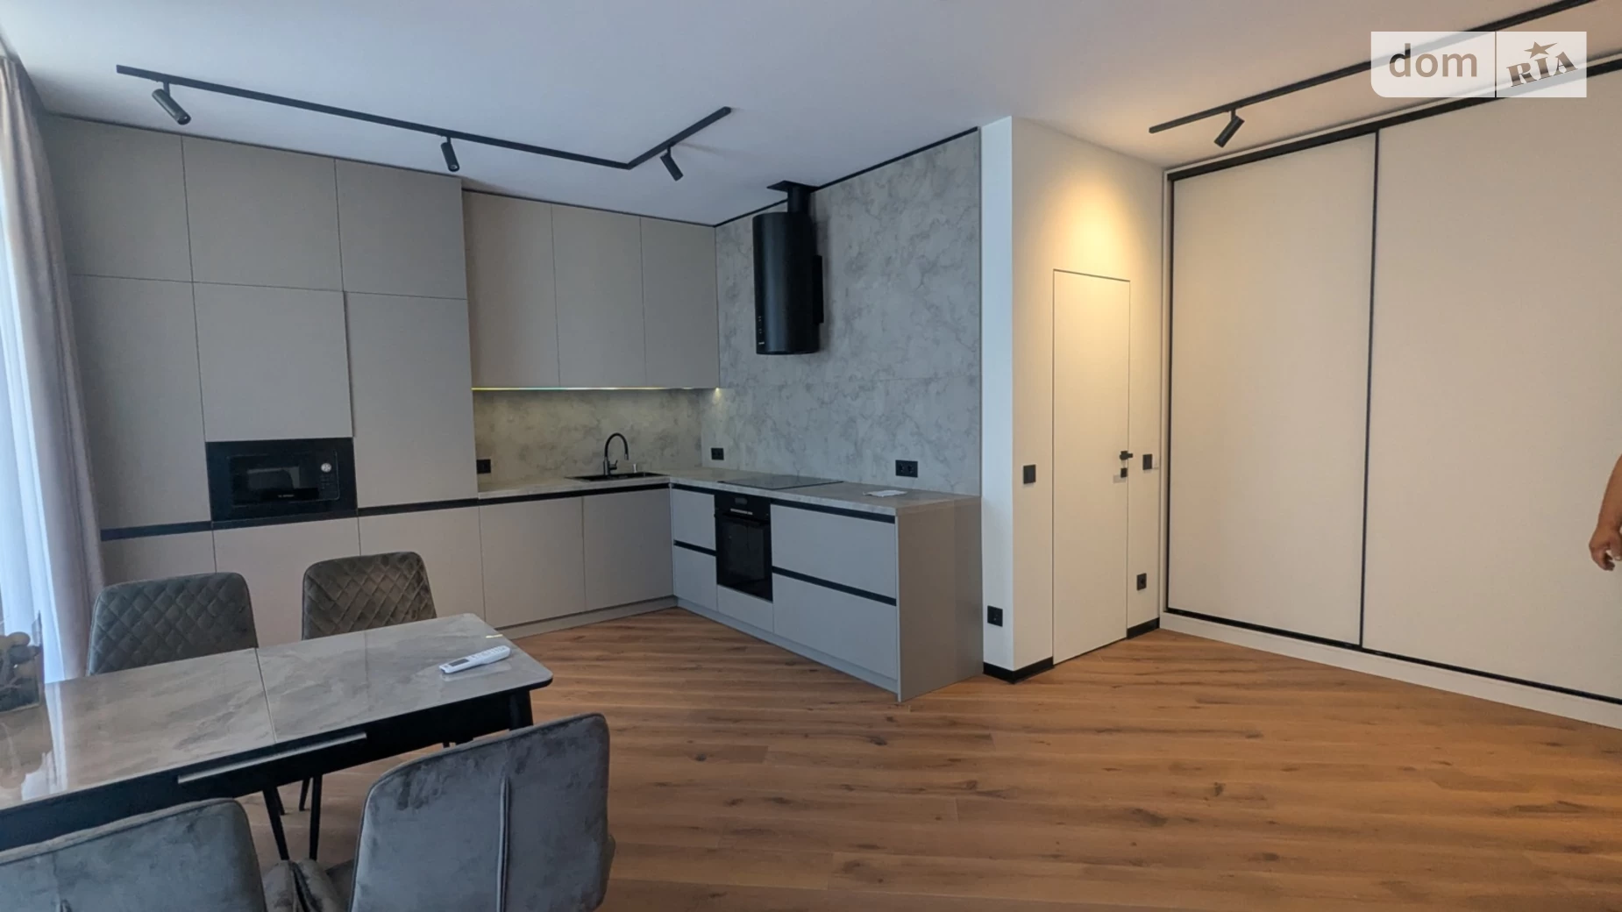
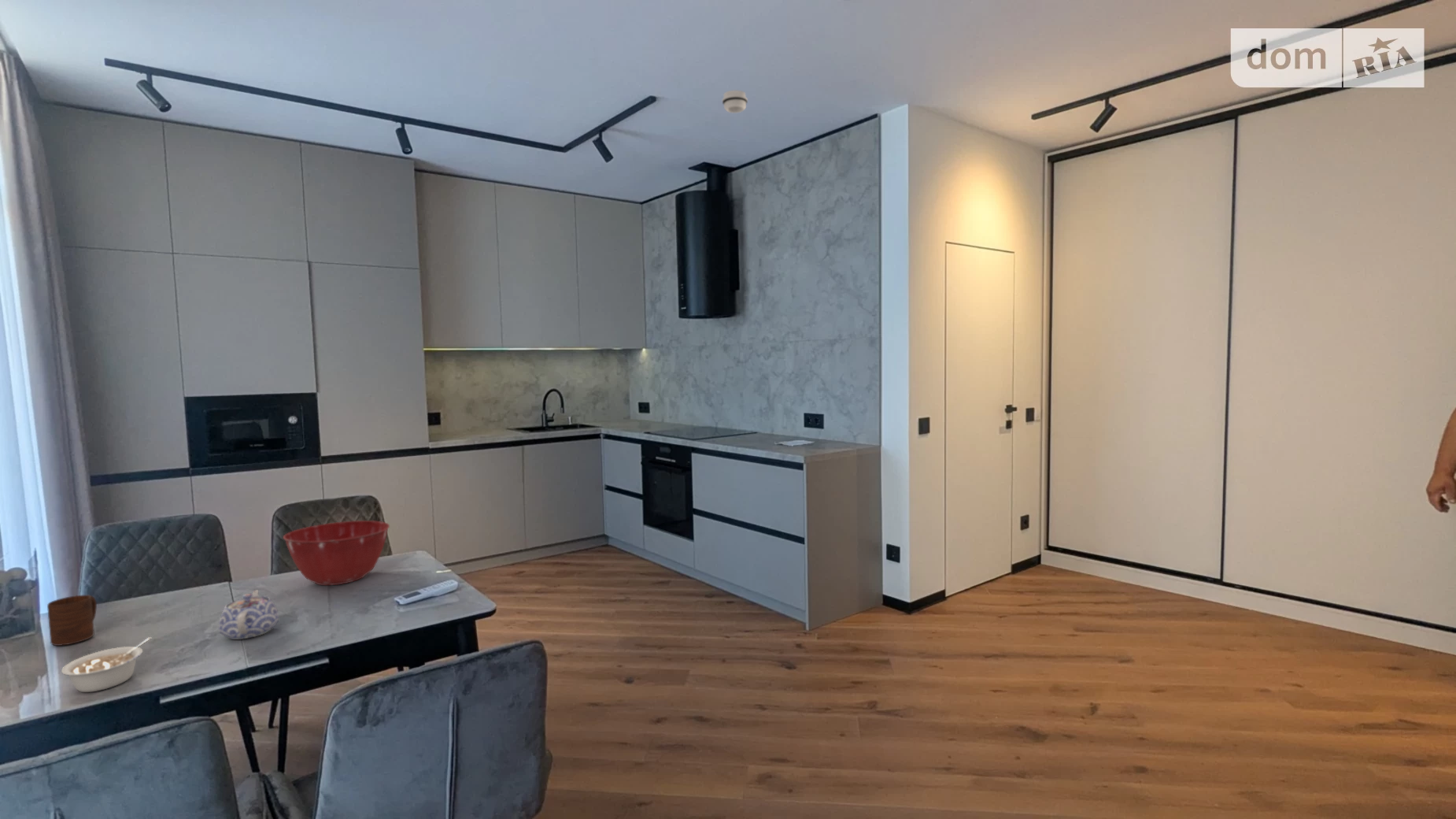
+ teapot [217,590,280,640]
+ mixing bowl [283,520,390,586]
+ legume [61,636,153,693]
+ cup [46,595,98,647]
+ smoke detector [722,90,748,113]
